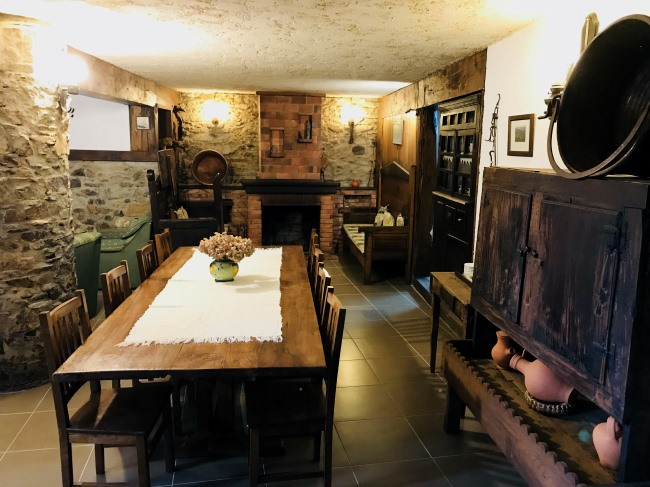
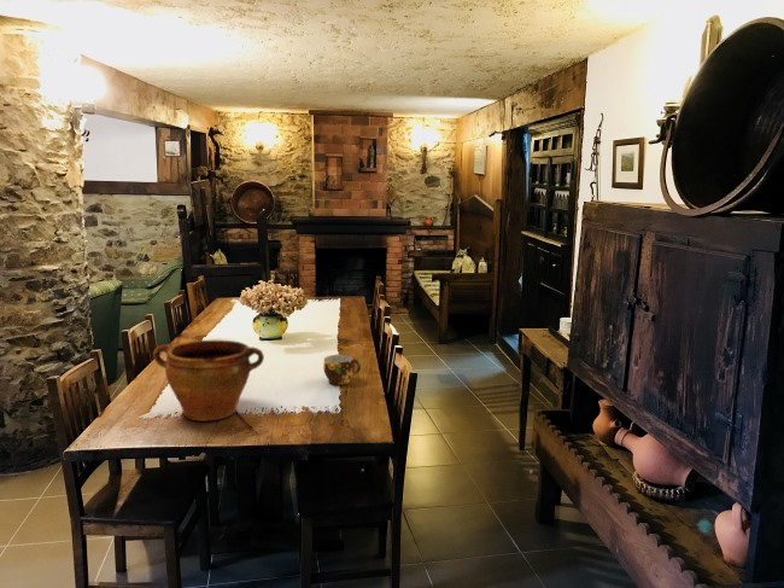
+ cup [322,354,362,385]
+ ceramic pot [152,339,265,423]
